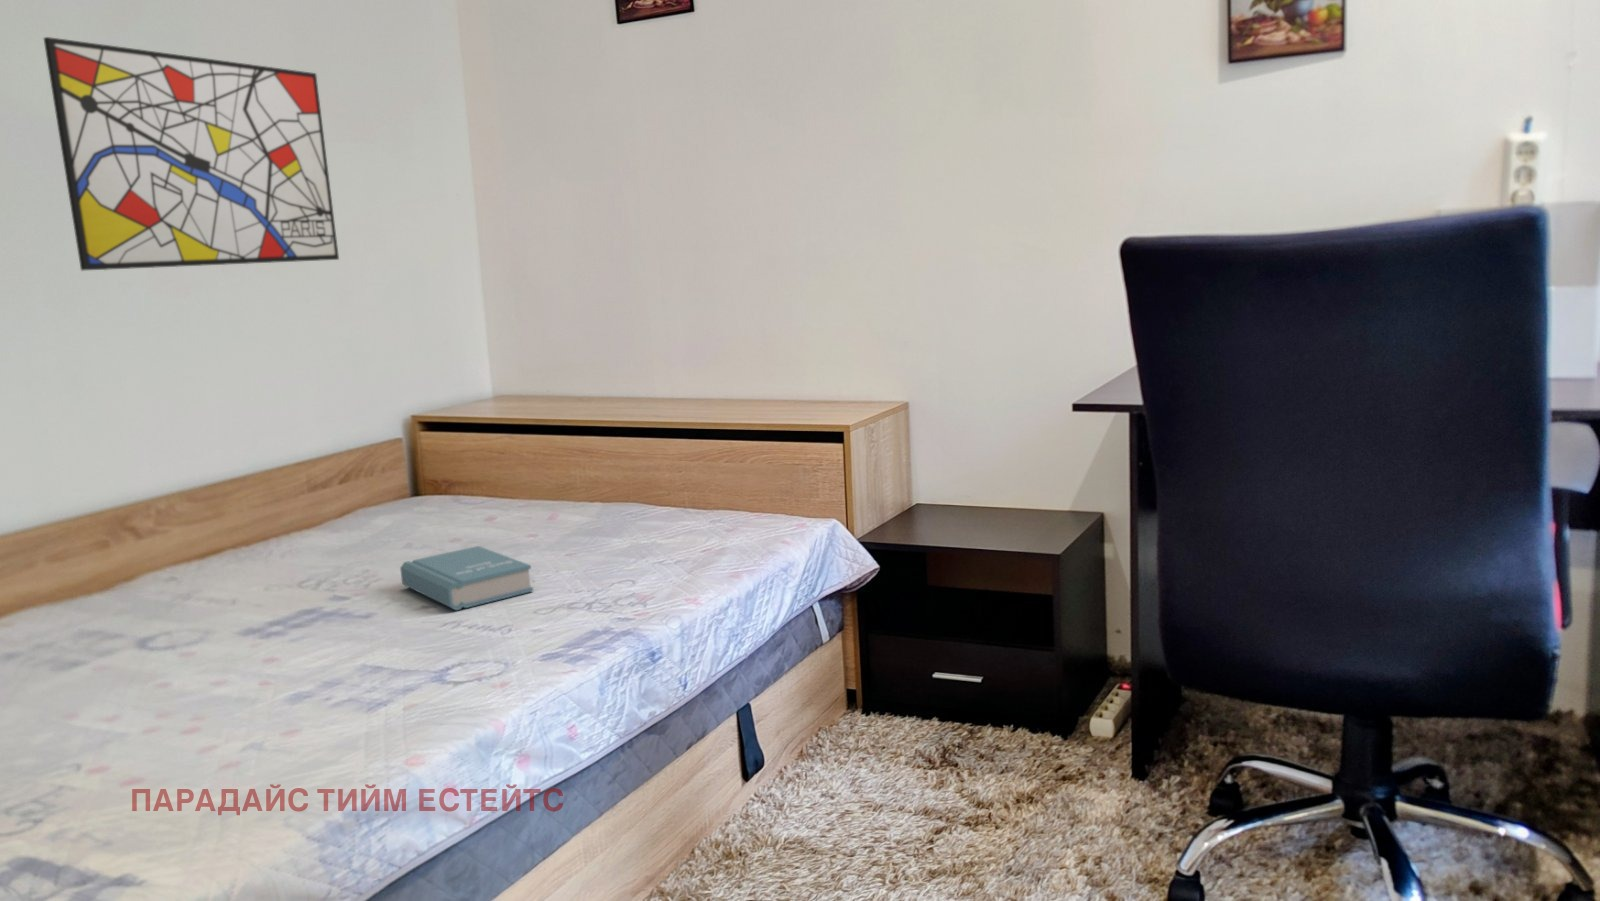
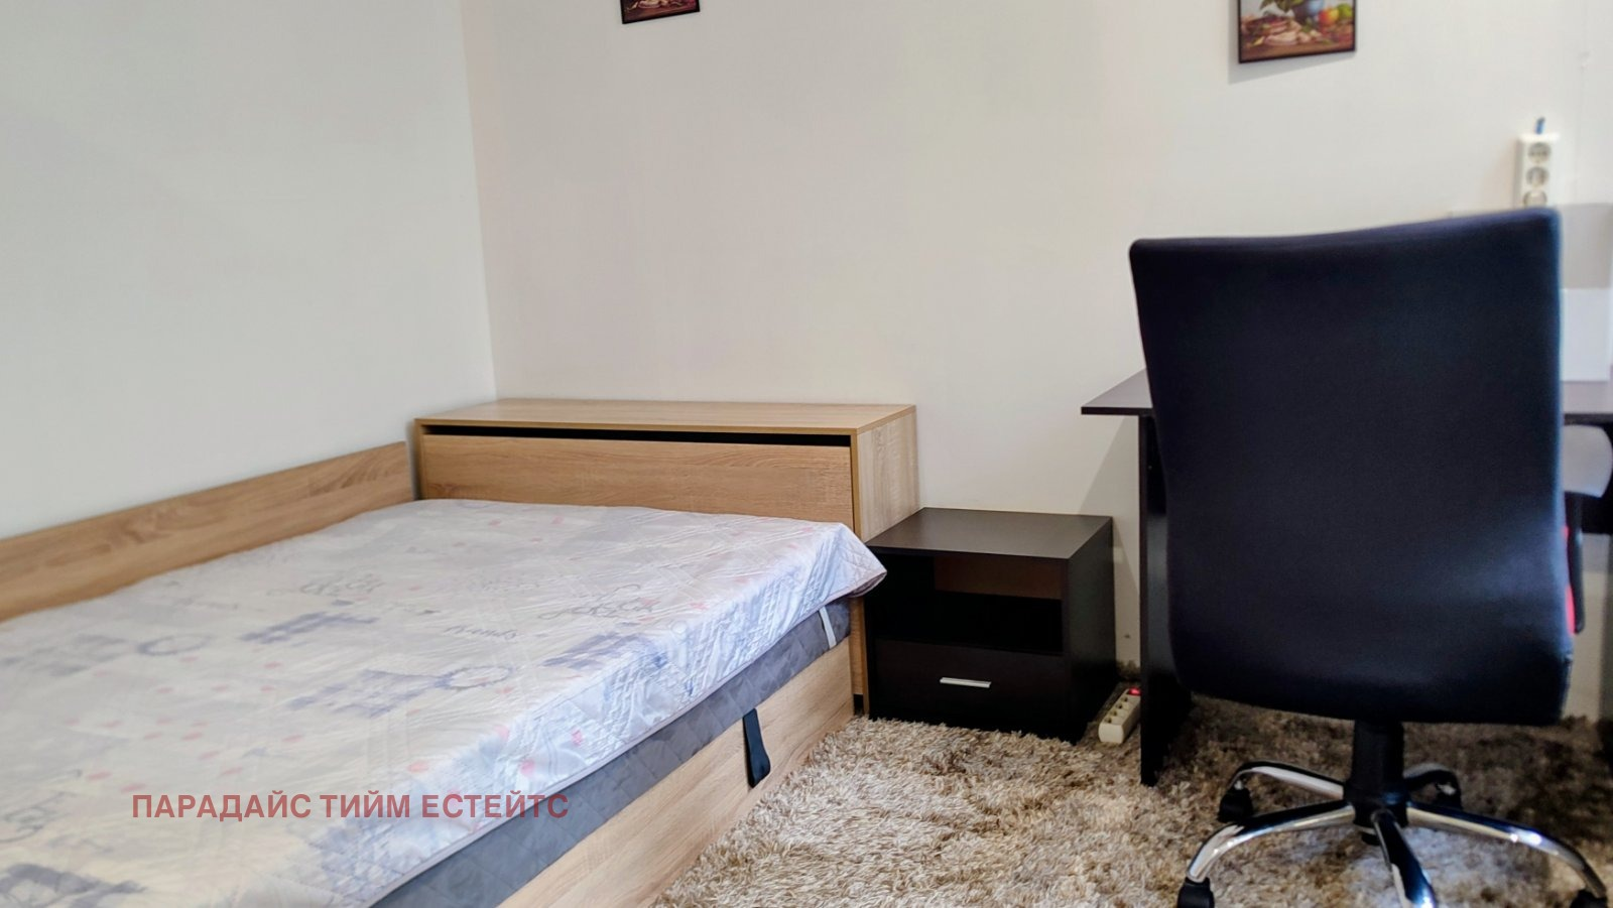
- wall art [43,36,340,272]
- book [399,545,534,611]
